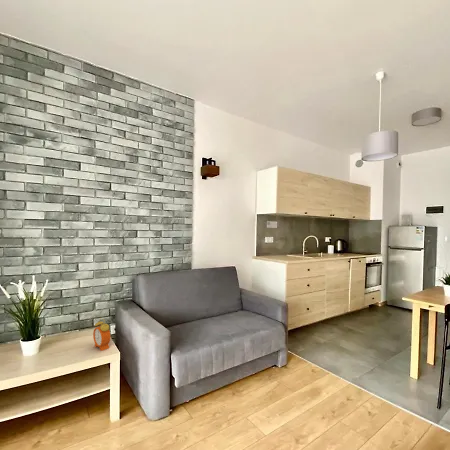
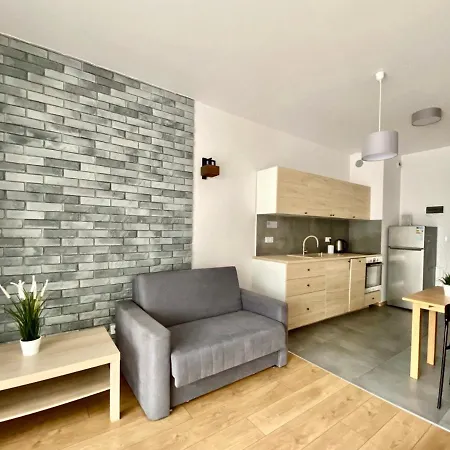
- alarm clock [92,317,111,352]
